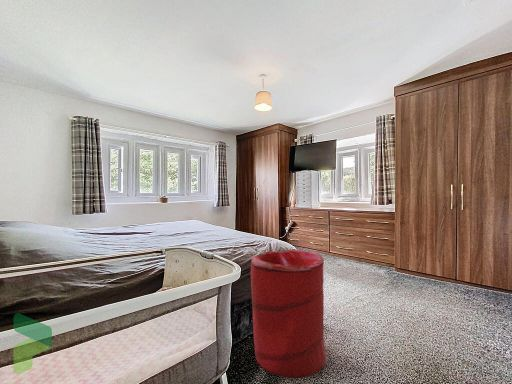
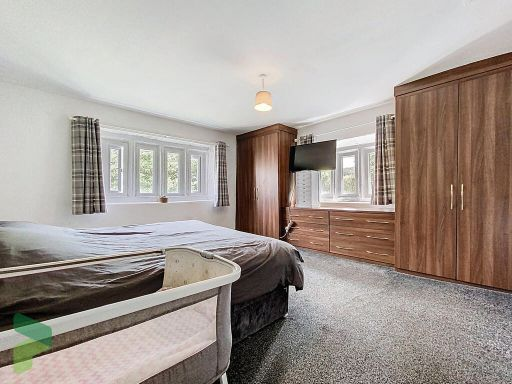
- laundry hamper [250,248,328,379]
